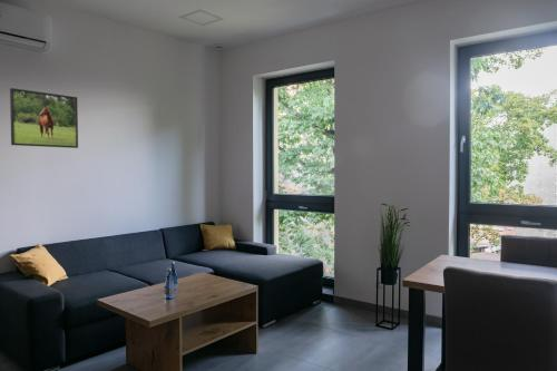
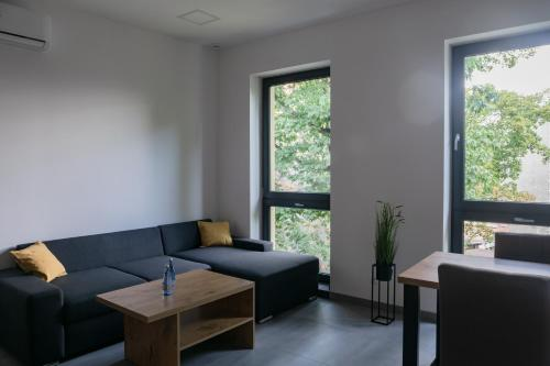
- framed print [9,87,79,149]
